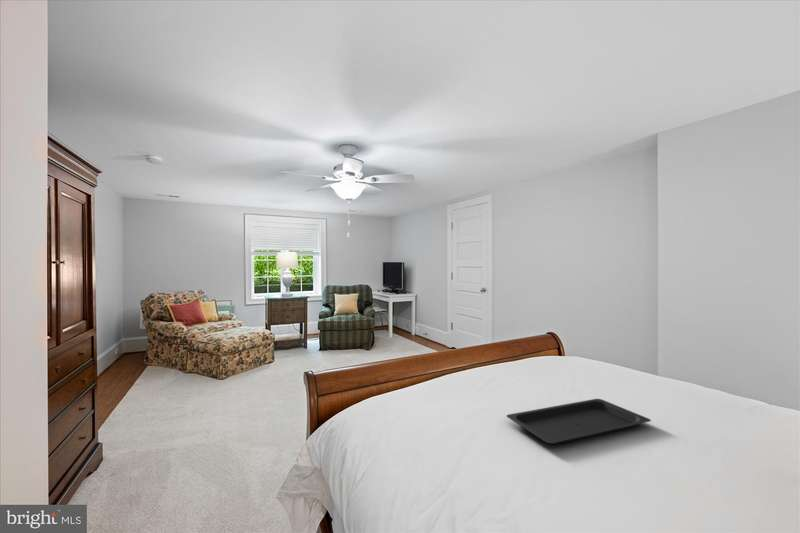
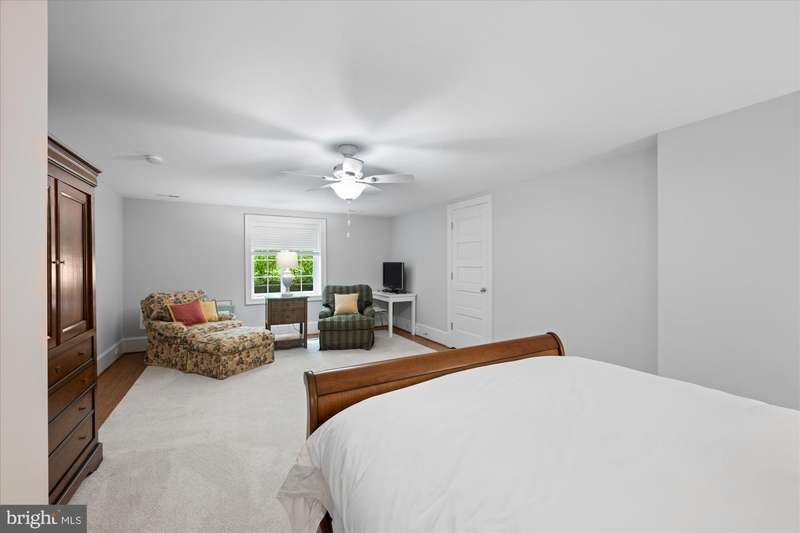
- serving tray [506,398,652,446]
